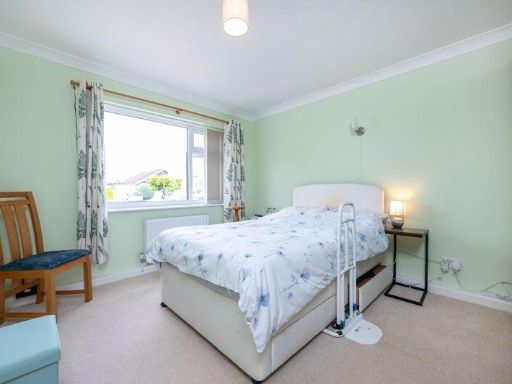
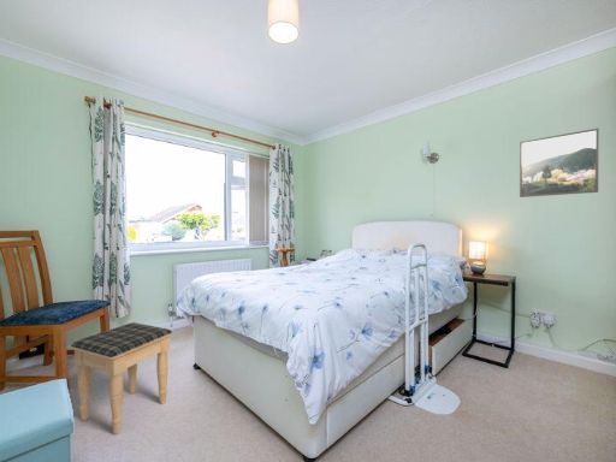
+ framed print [519,128,600,199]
+ footstool [70,321,173,436]
